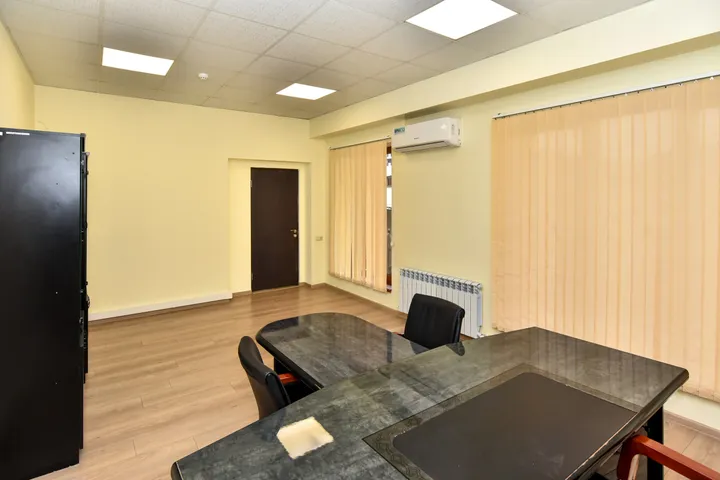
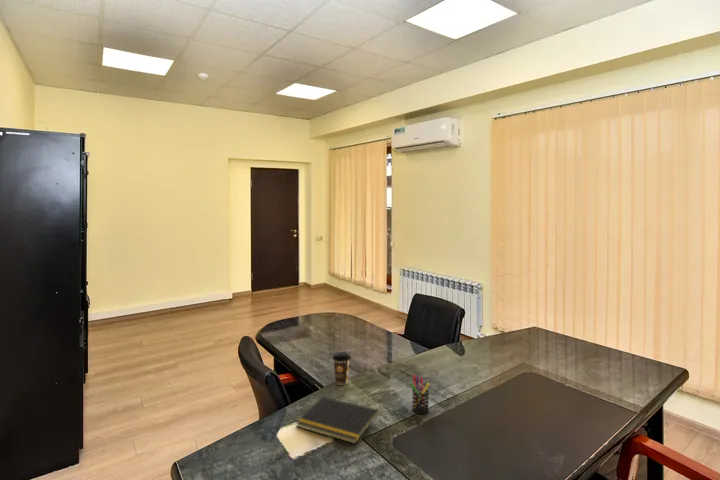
+ pen holder [411,373,430,415]
+ coffee cup [331,351,352,386]
+ notepad [295,396,379,445]
